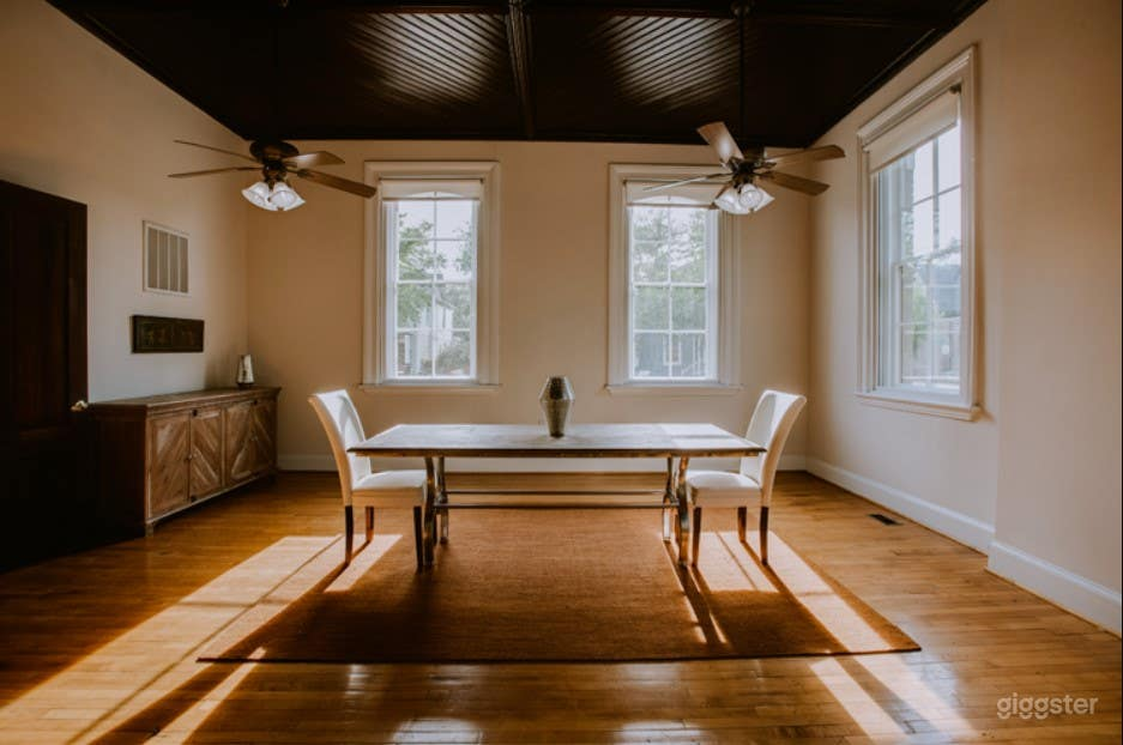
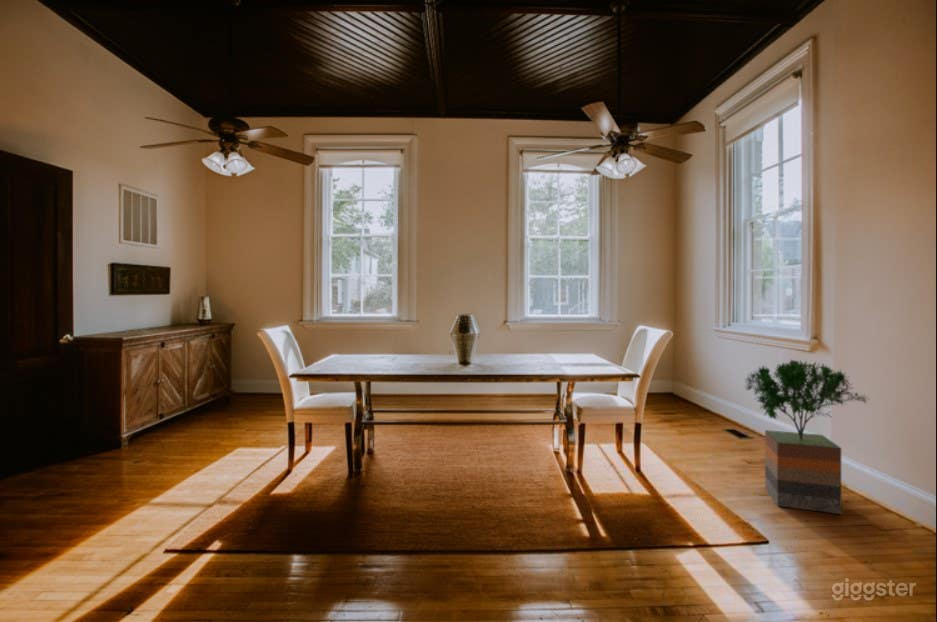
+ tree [743,358,869,515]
